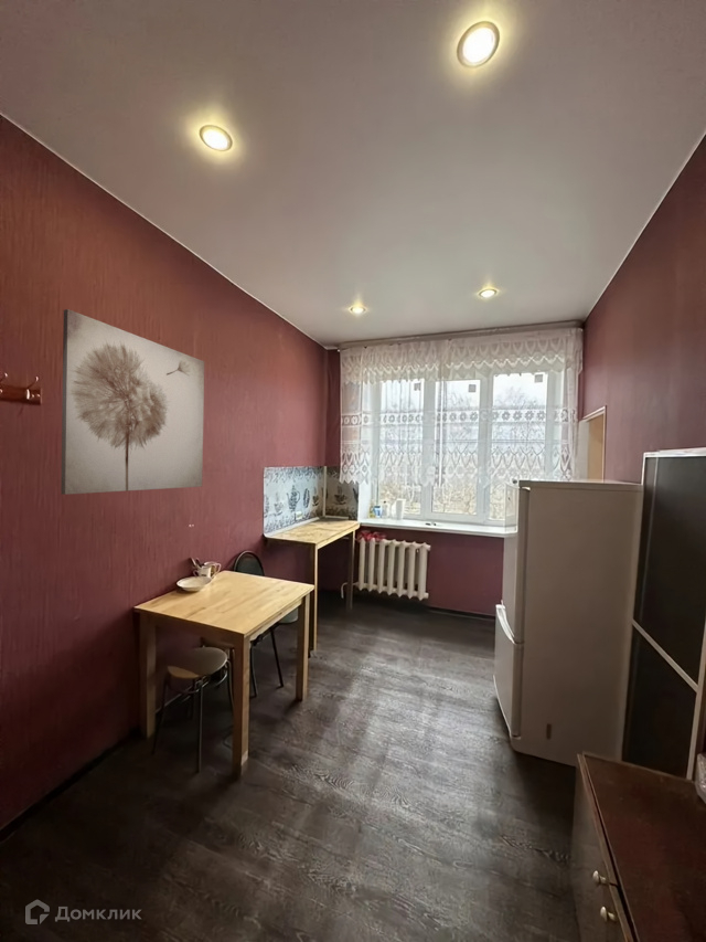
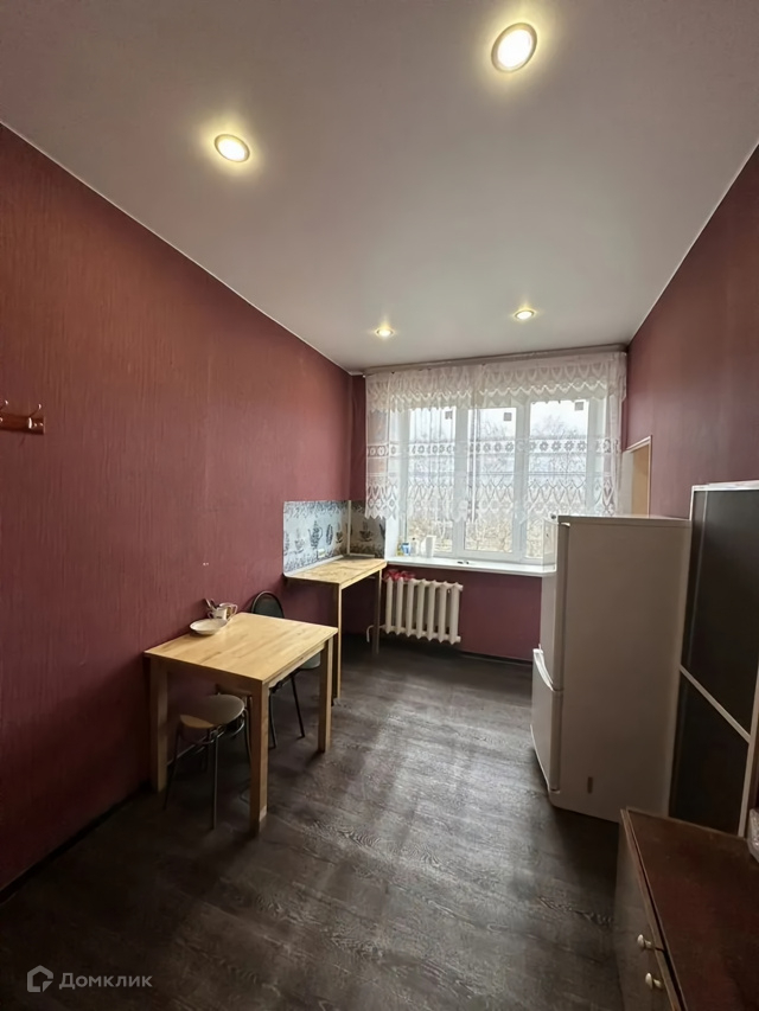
- wall art [60,308,205,496]
